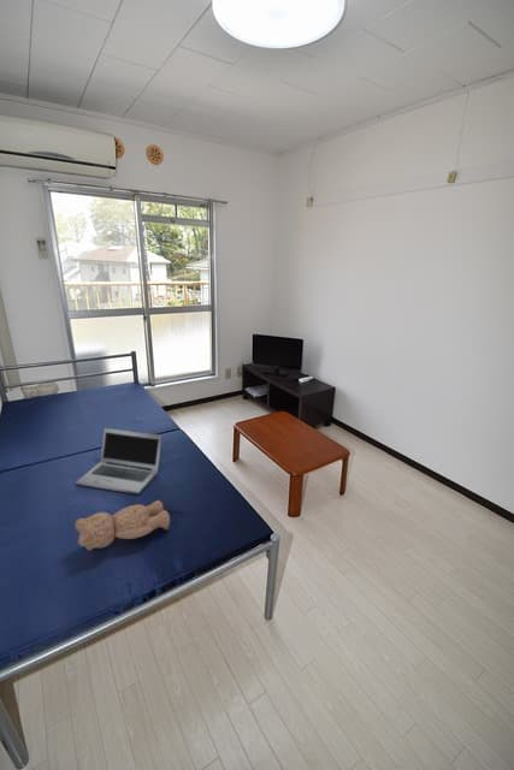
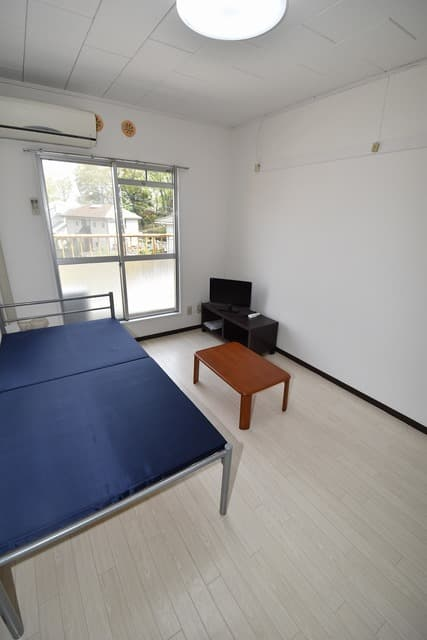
- laptop [75,427,163,496]
- teddy bear [75,499,171,552]
